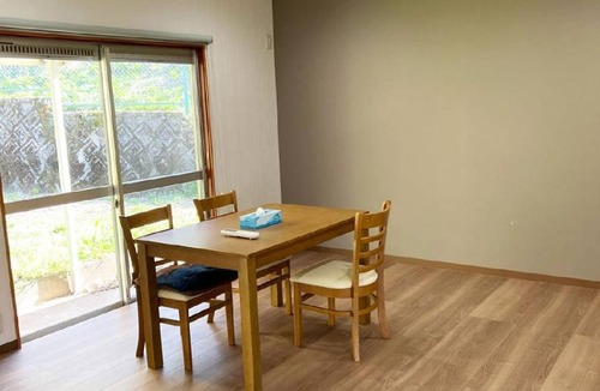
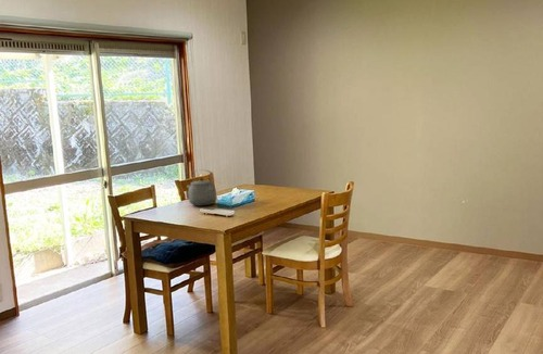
+ tea kettle [186,168,217,206]
